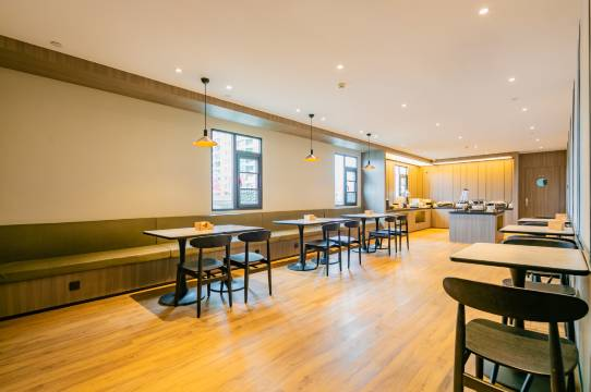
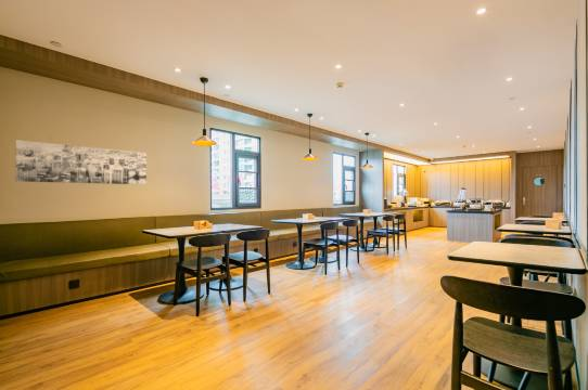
+ wall art [15,139,148,185]
